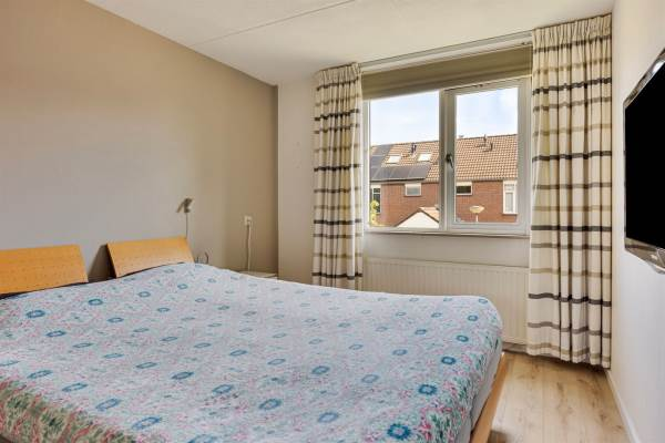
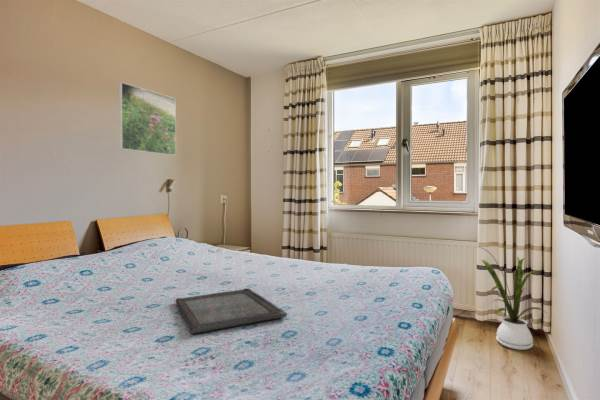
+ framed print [118,81,177,157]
+ house plant [475,245,549,351]
+ serving tray [175,287,288,335]
